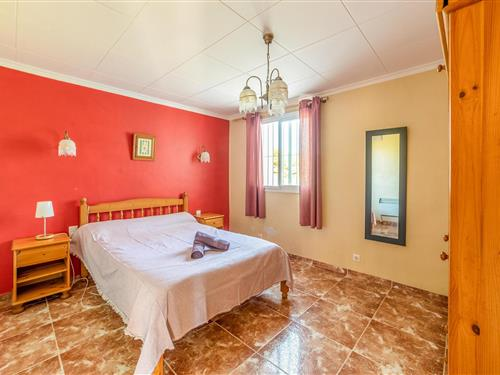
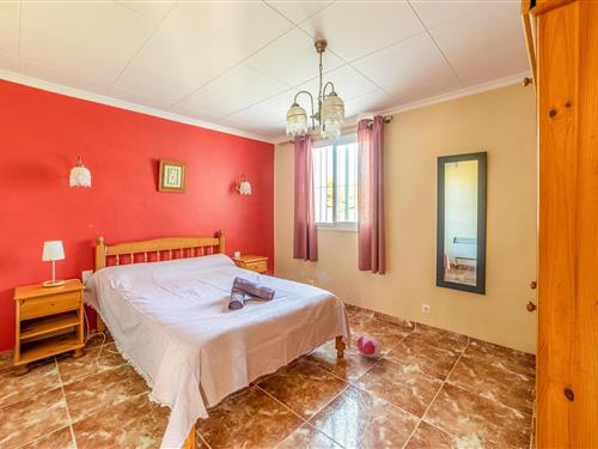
+ plush toy [356,334,383,359]
